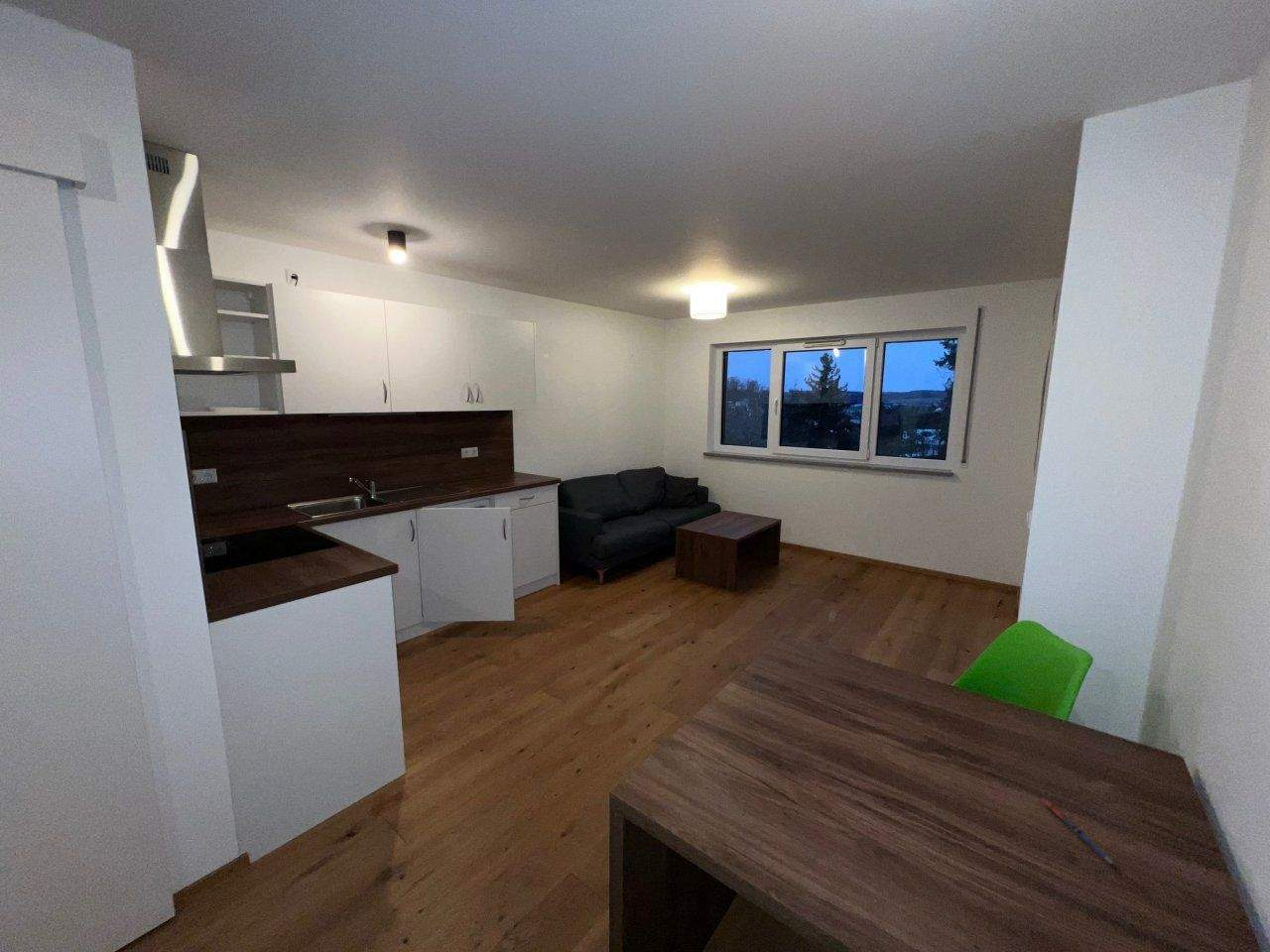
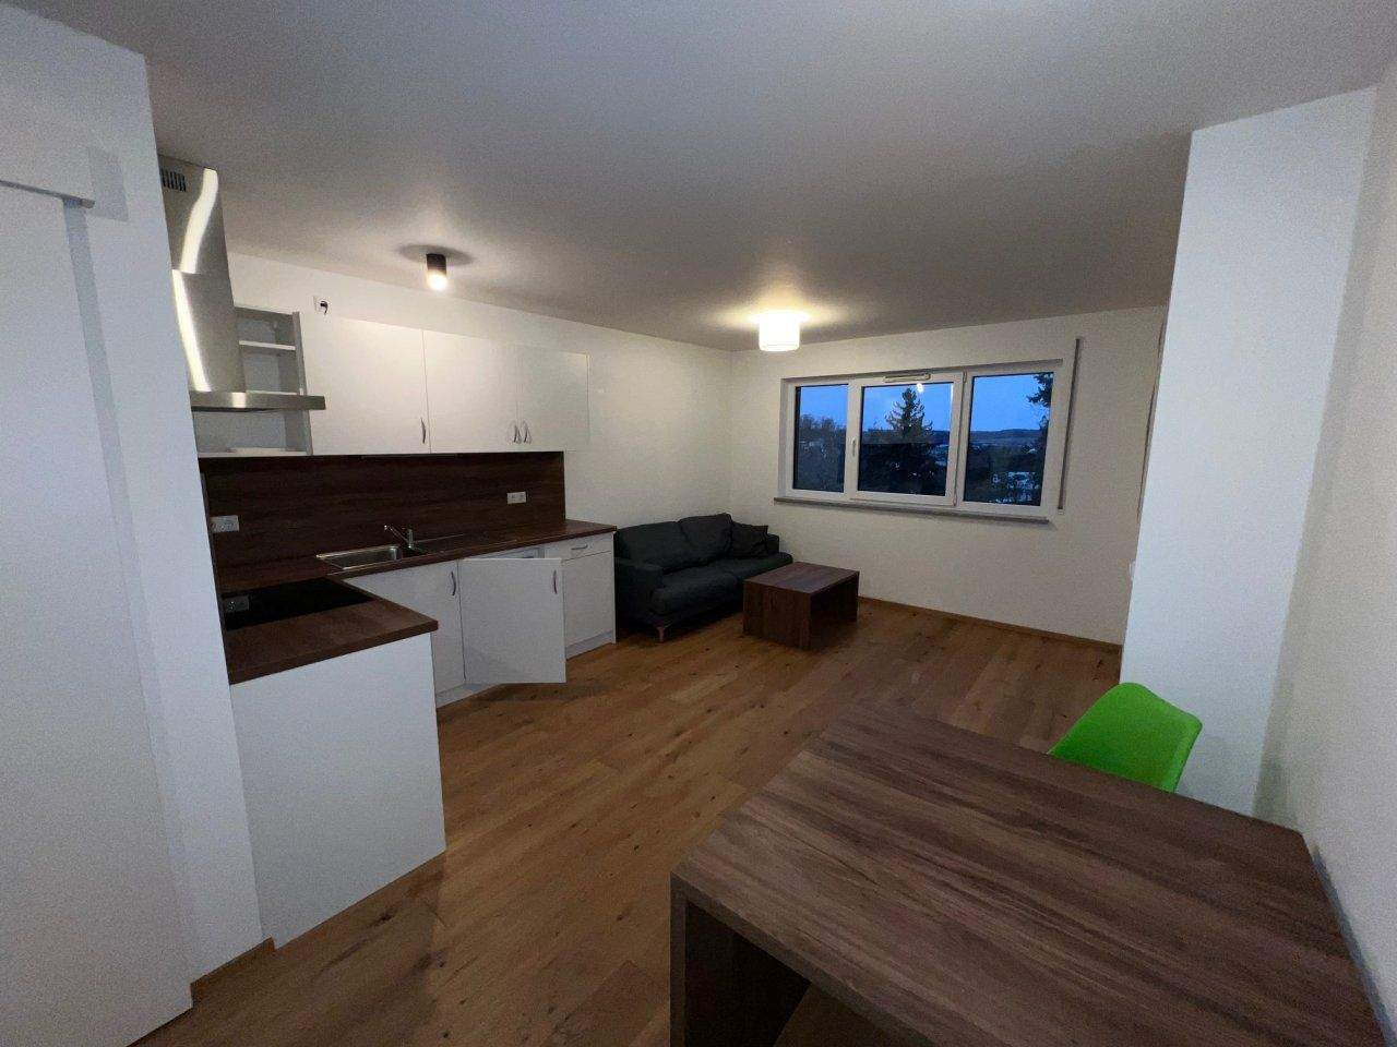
- pen [1040,796,1115,865]
